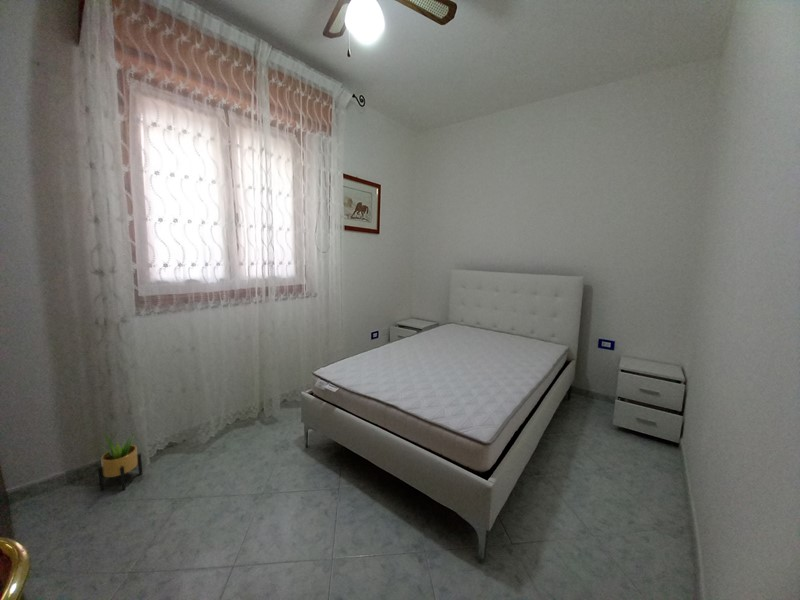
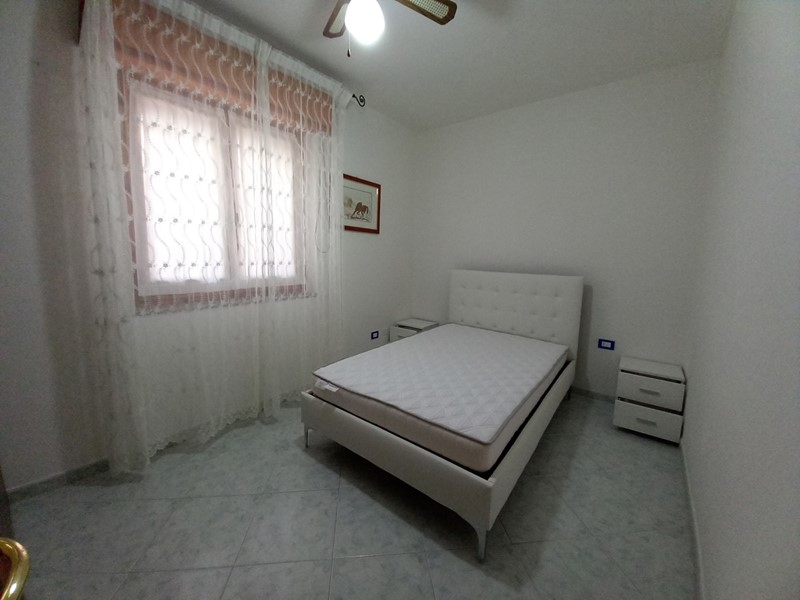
- potted plant [97,431,143,491]
